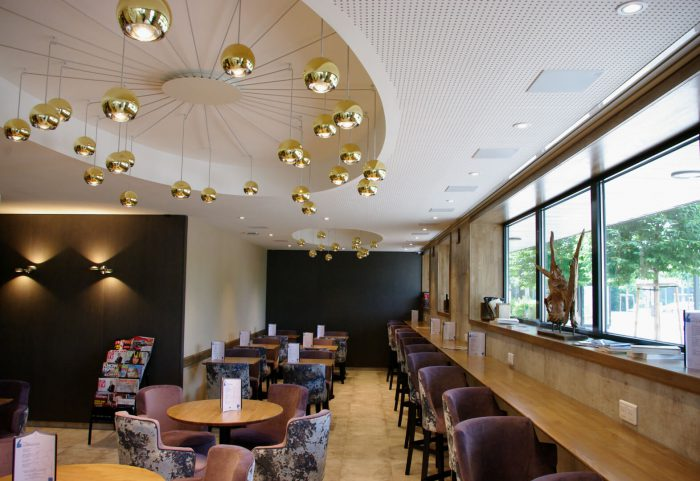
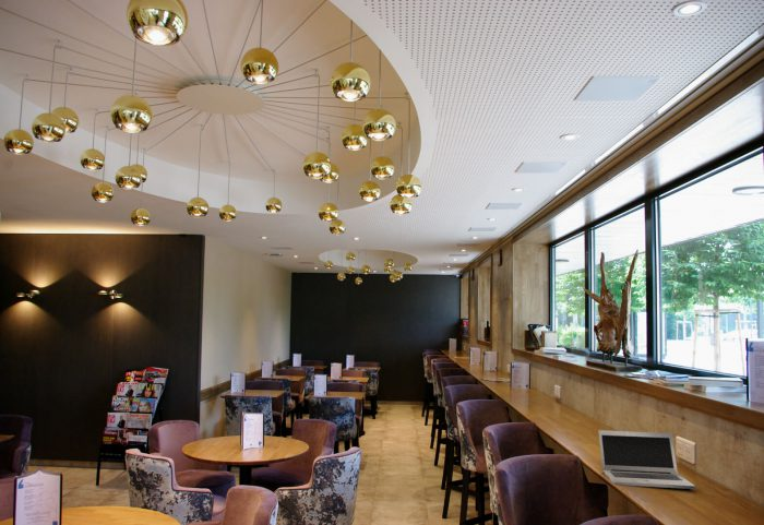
+ laptop [597,429,696,490]
